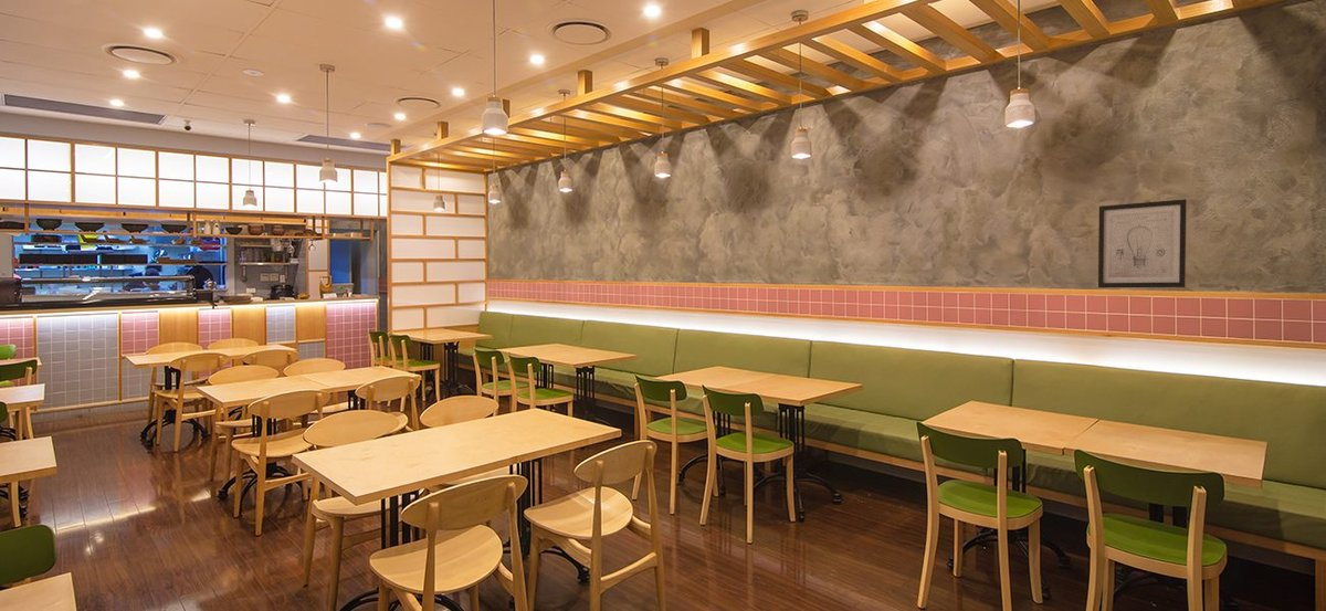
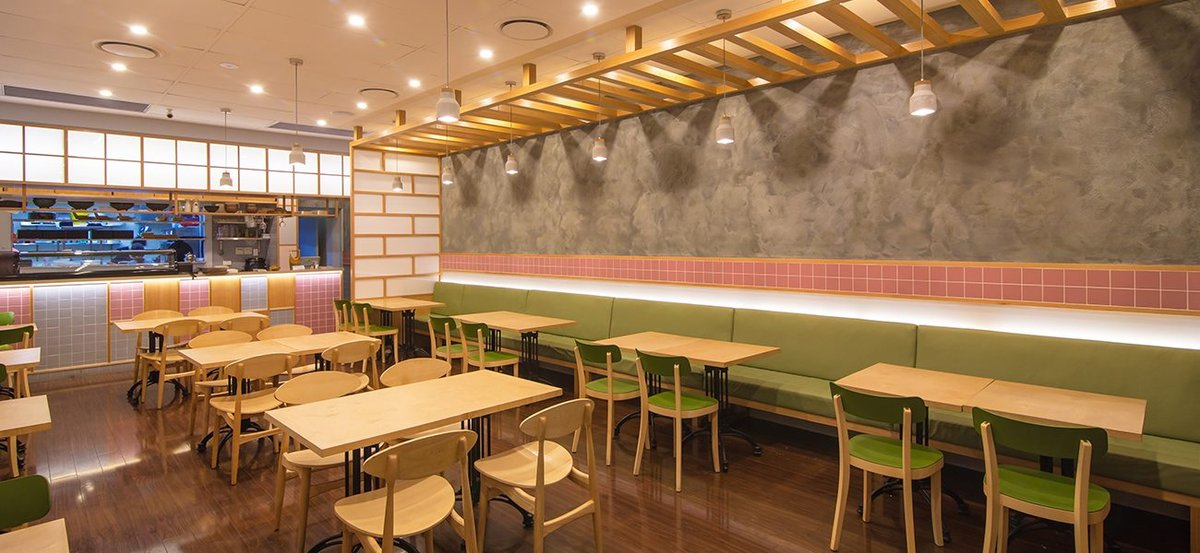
- wall art [1097,198,1188,288]
